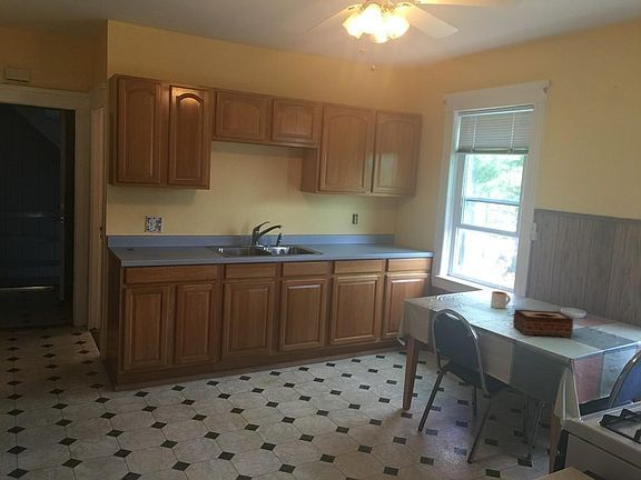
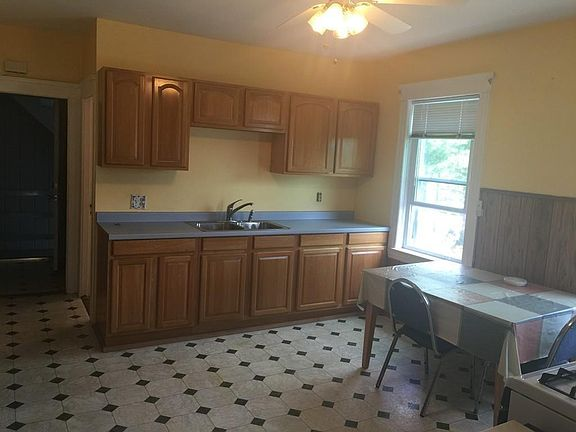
- mug [490,290,512,310]
- tissue box [512,309,574,339]
